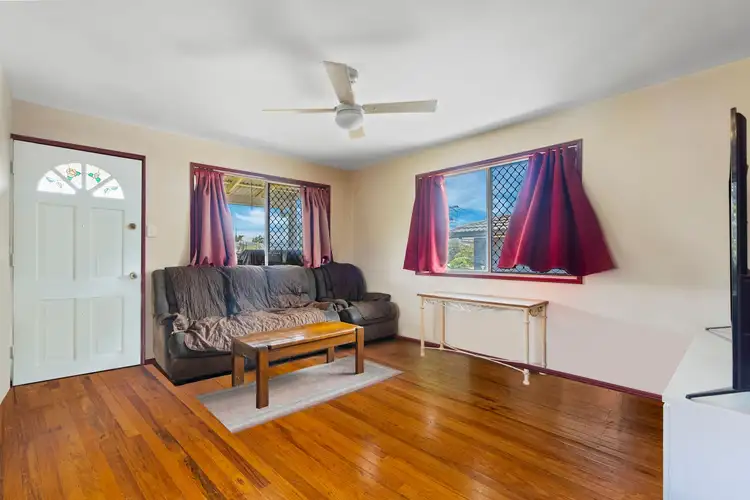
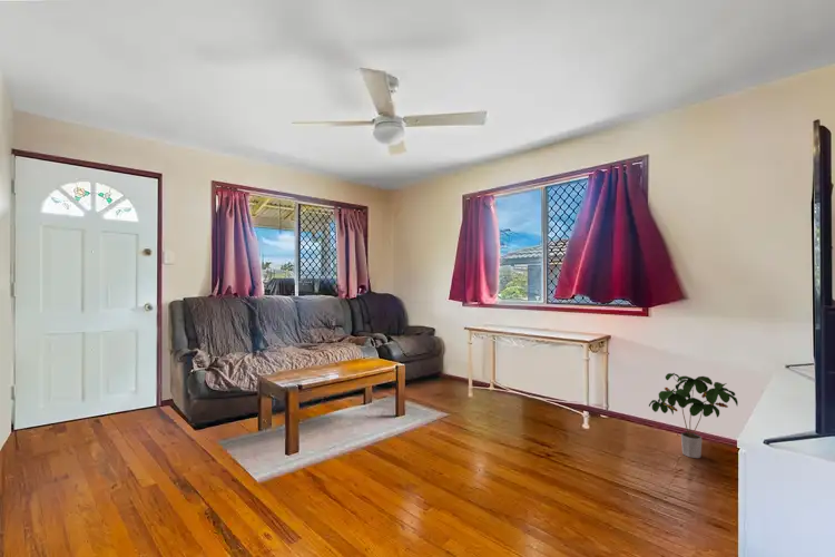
+ potted plant [648,372,739,459]
